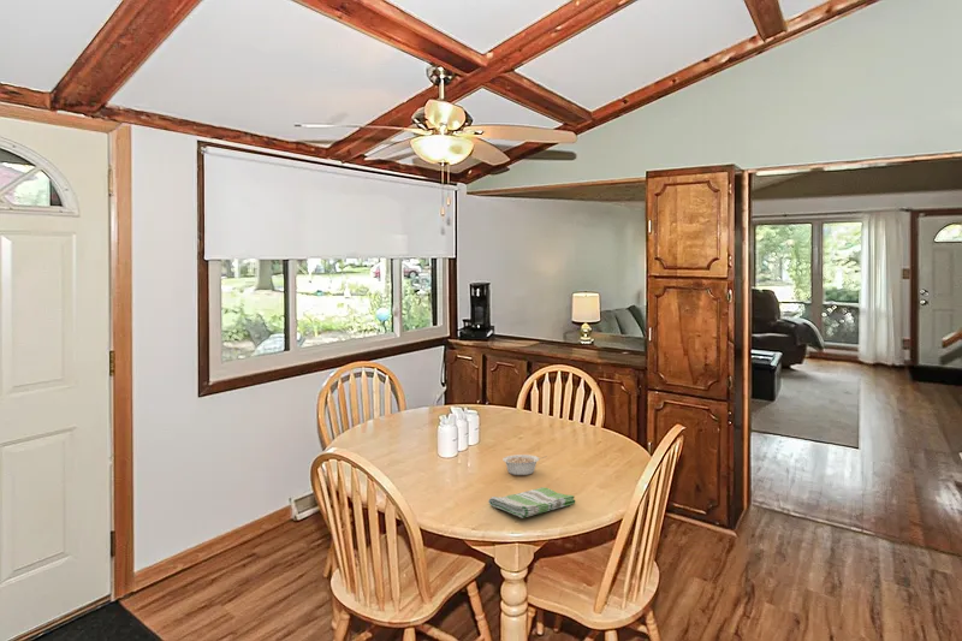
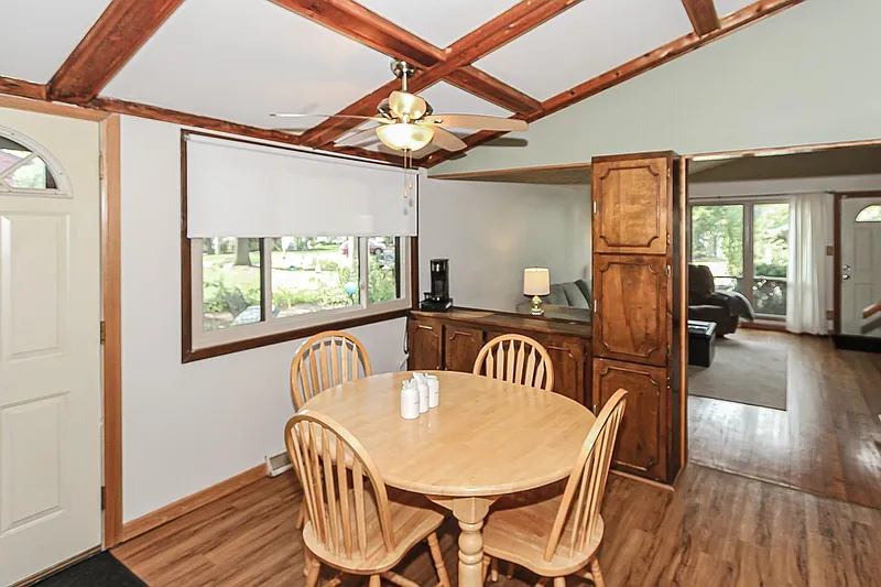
- dish towel [488,486,576,520]
- legume [501,453,548,476]
